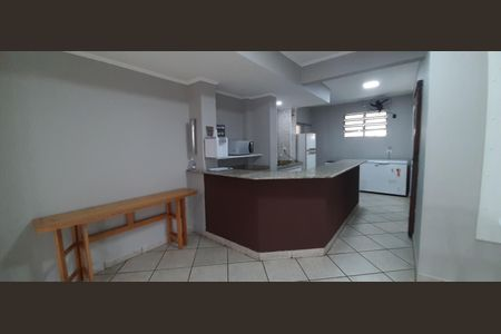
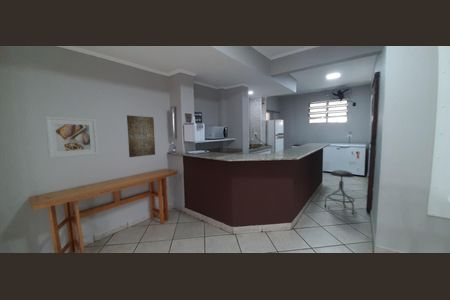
+ stool [324,169,356,215]
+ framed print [44,116,99,159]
+ wall art [126,114,156,158]
